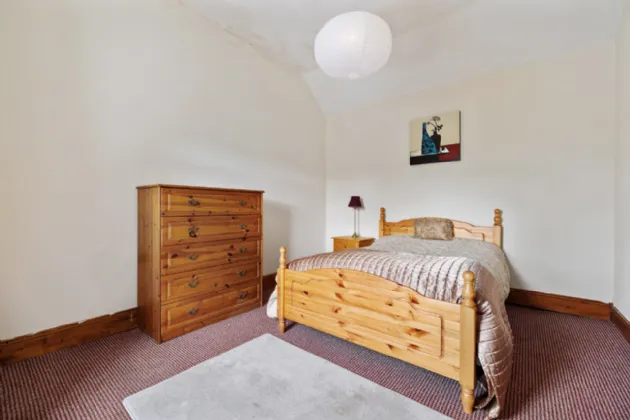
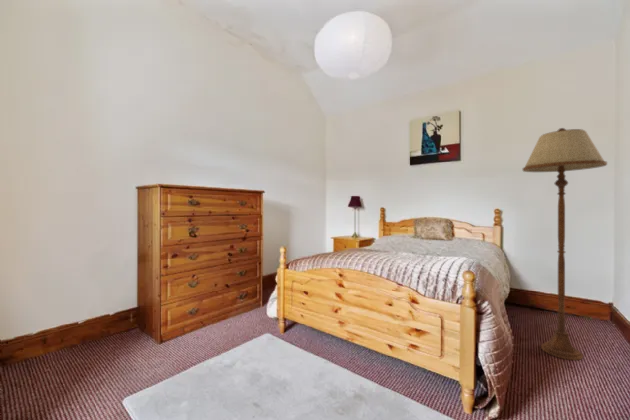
+ floor lamp [522,127,608,361]
